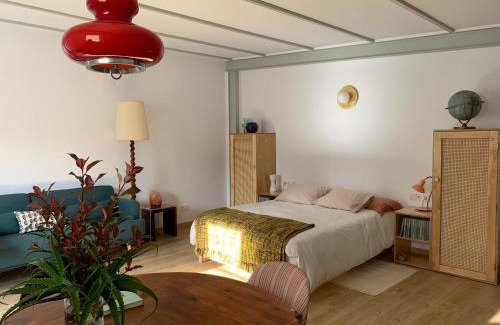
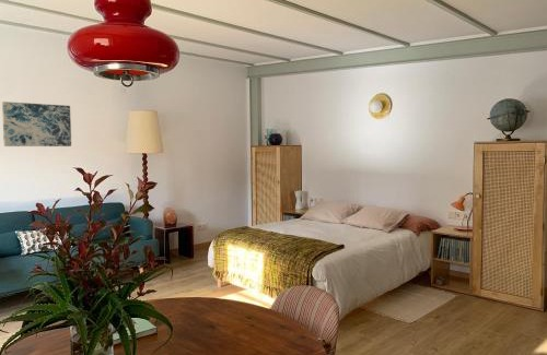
+ wall art [1,100,72,147]
